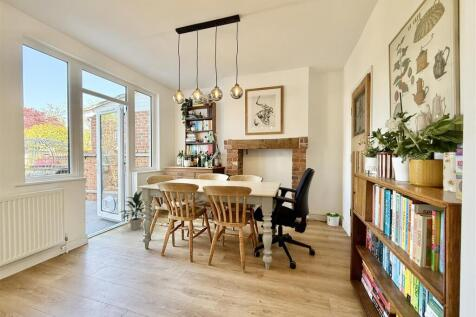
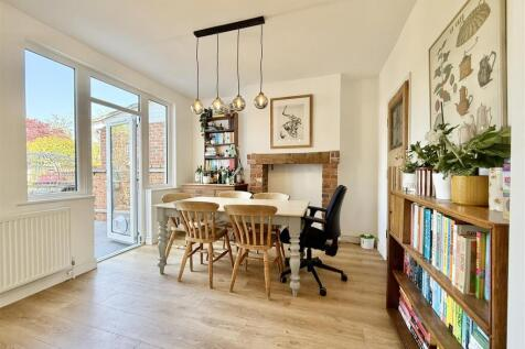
- indoor plant [118,190,145,231]
